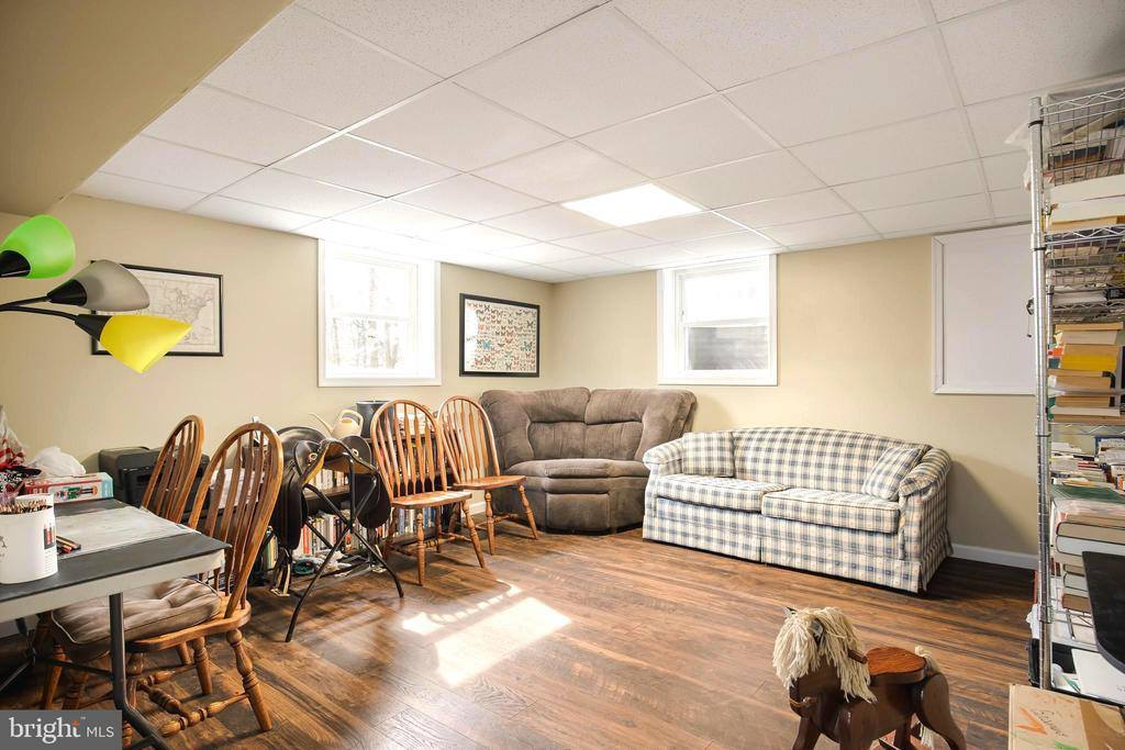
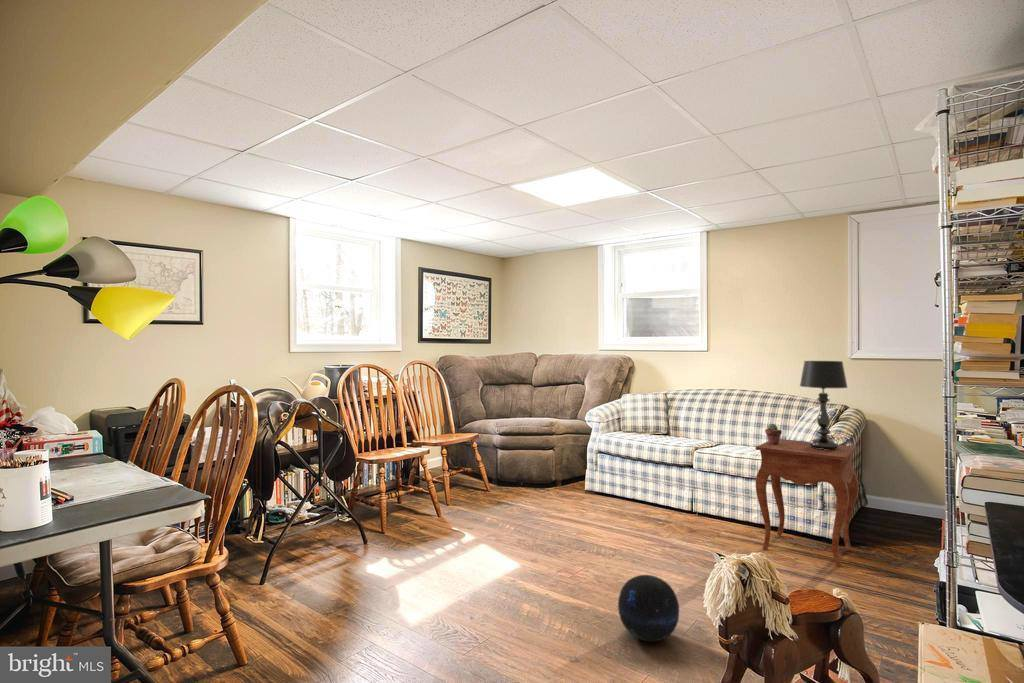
+ table lamp [799,360,849,450]
+ side table [755,438,859,568]
+ potted succulent [764,423,783,444]
+ ball [617,574,680,643]
